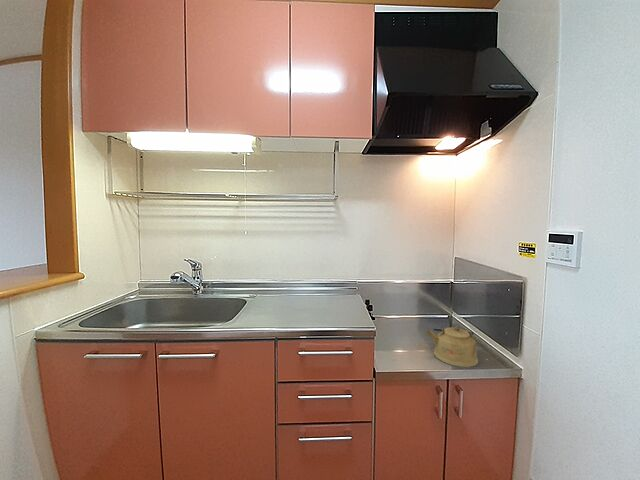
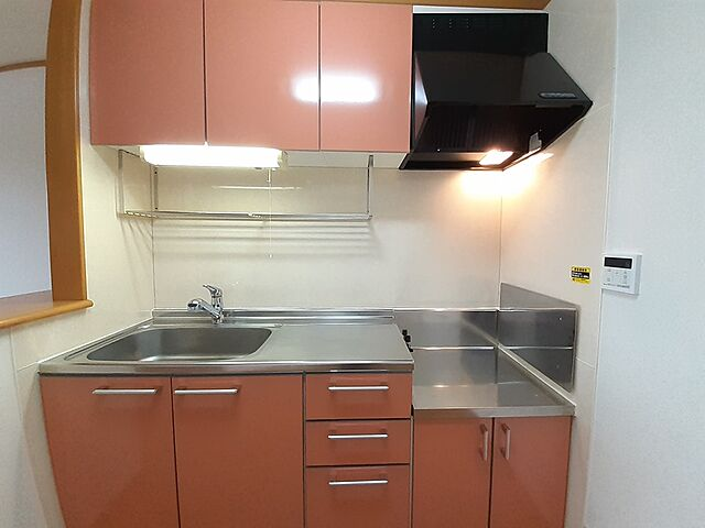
- kettle [425,325,479,368]
